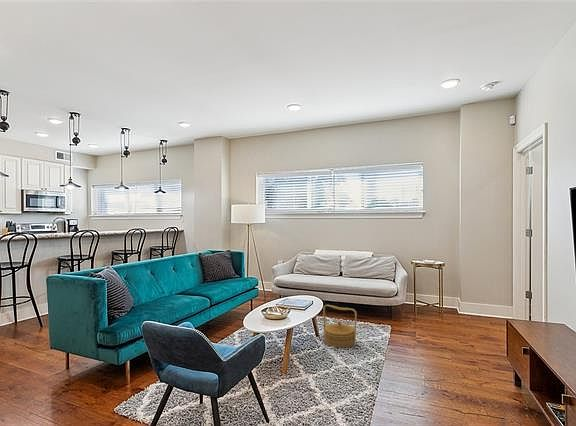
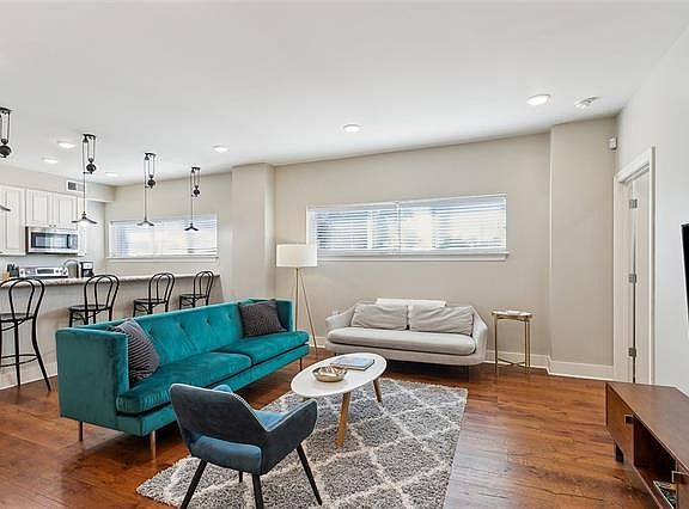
- basket [322,304,358,348]
